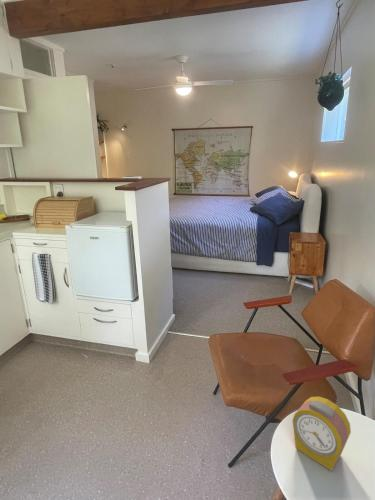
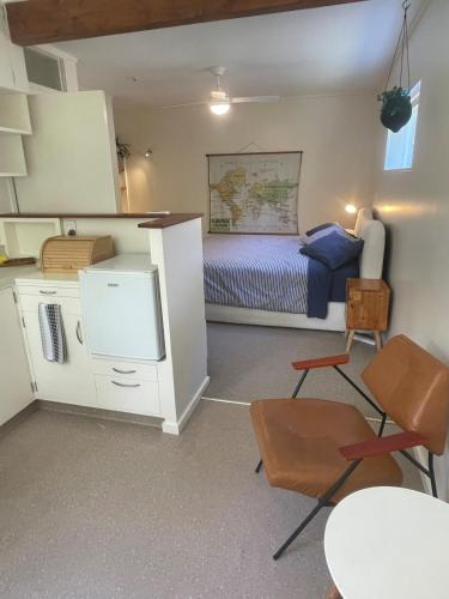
- alarm clock [292,396,352,472]
